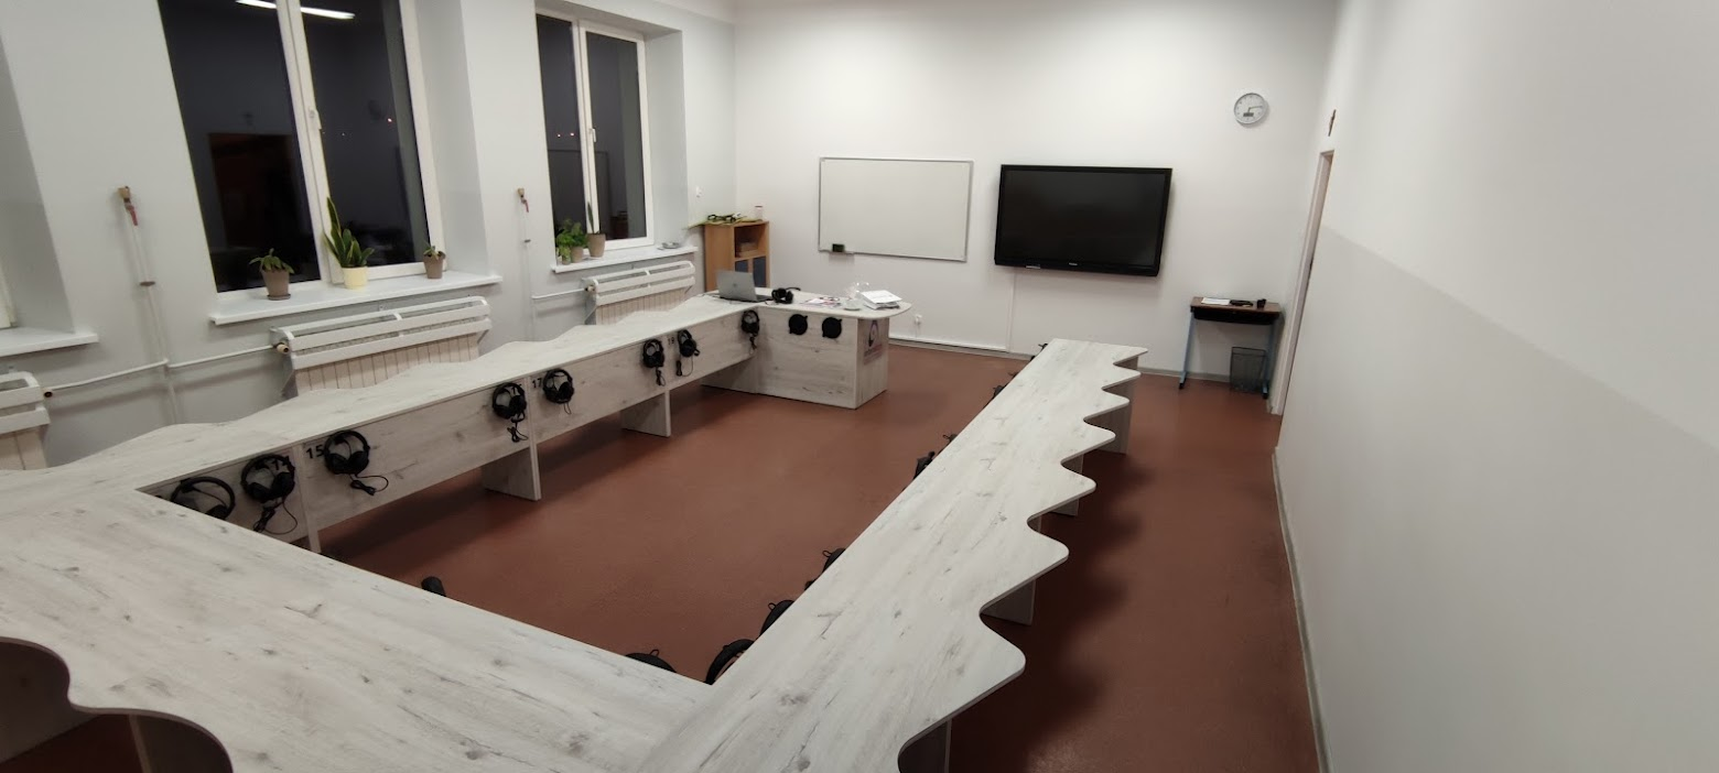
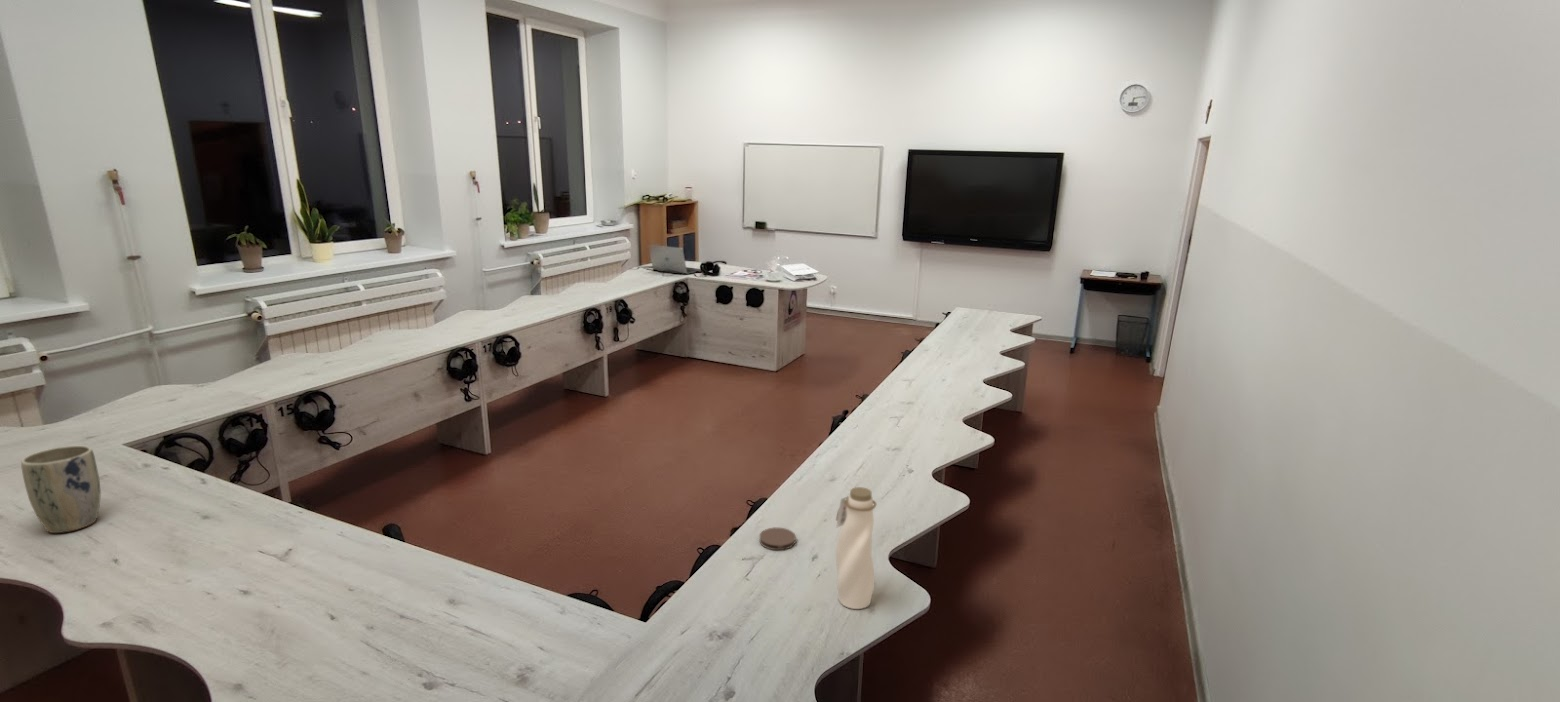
+ plant pot [20,445,102,534]
+ water bottle [835,486,877,610]
+ coaster [758,526,797,551]
